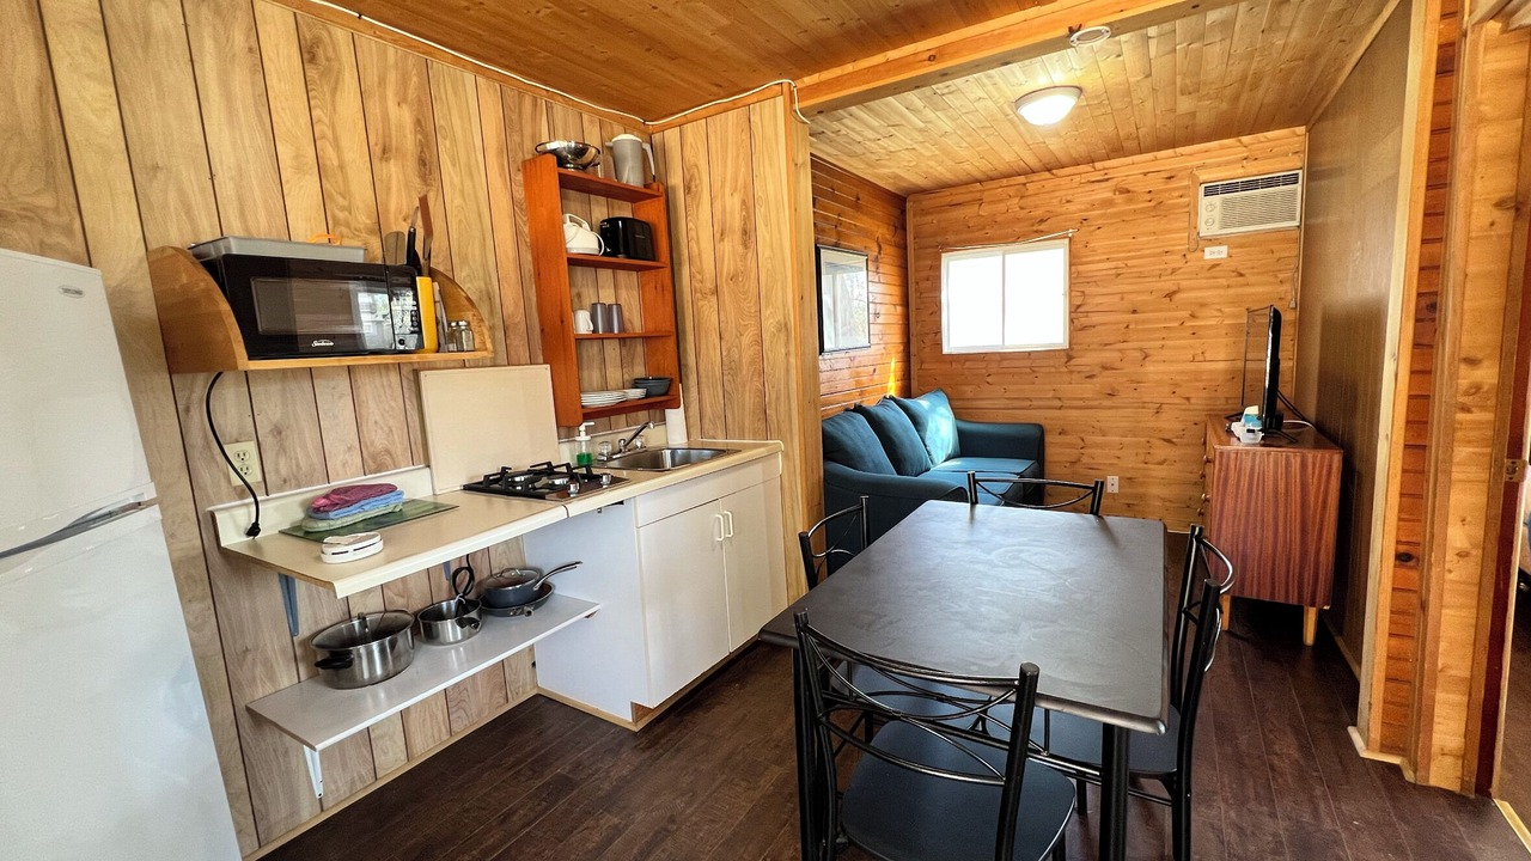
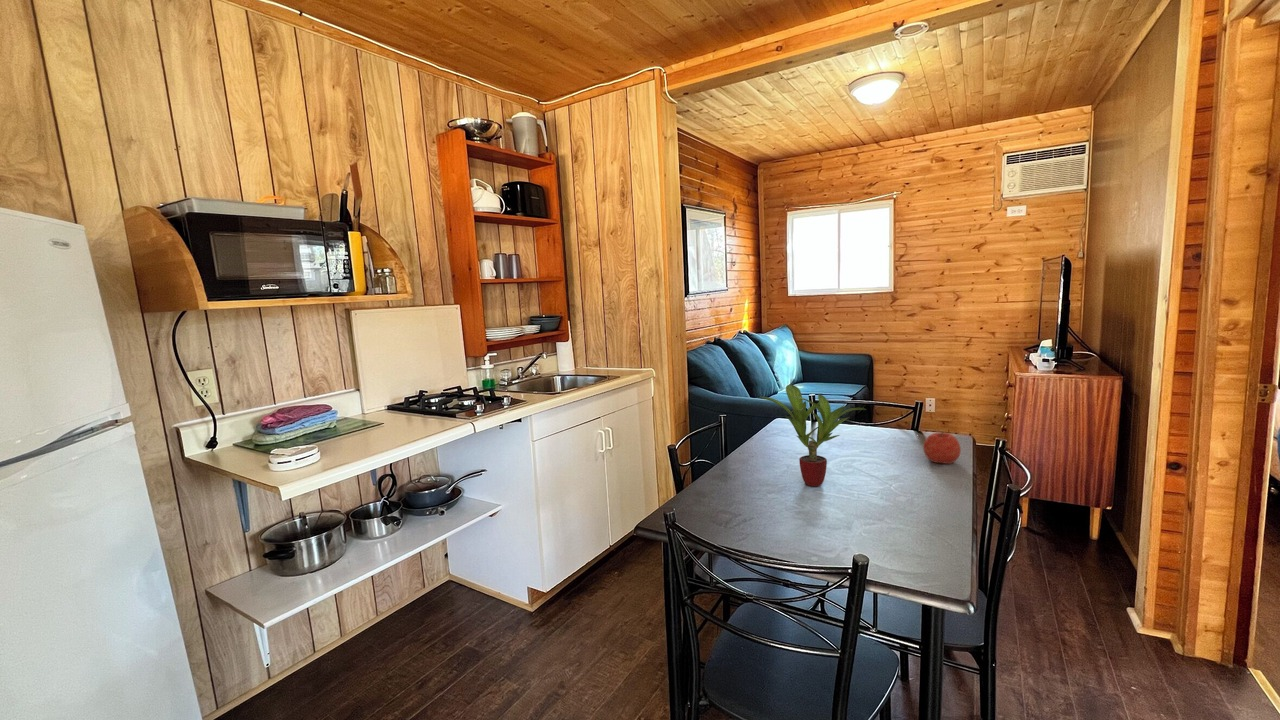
+ fruit [922,429,962,465]
+ potted plant [756,383,868,487]
